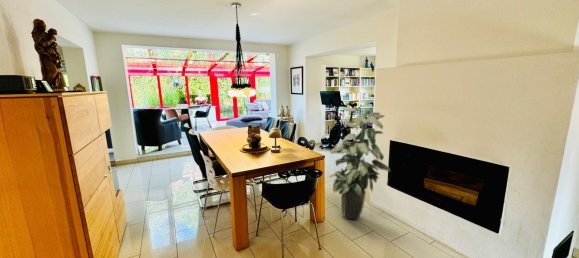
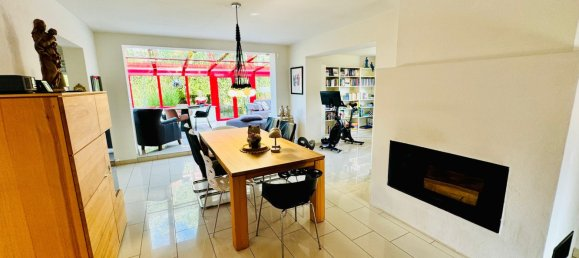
- indoor plant [329,107,392,221]
